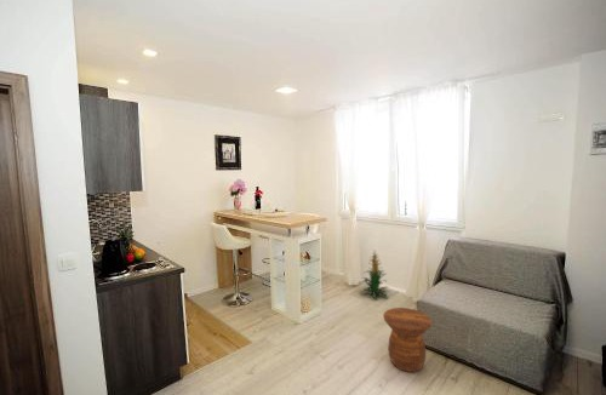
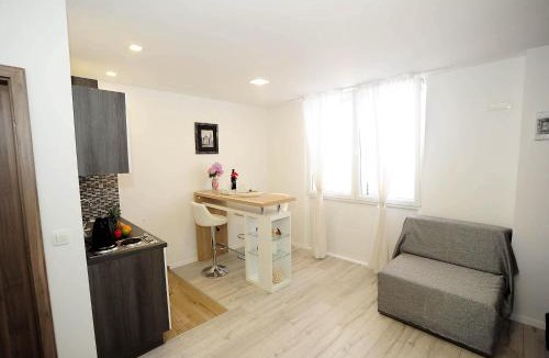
- side table [382,307,433,373]
- indoor plant [360,250,390,300]
